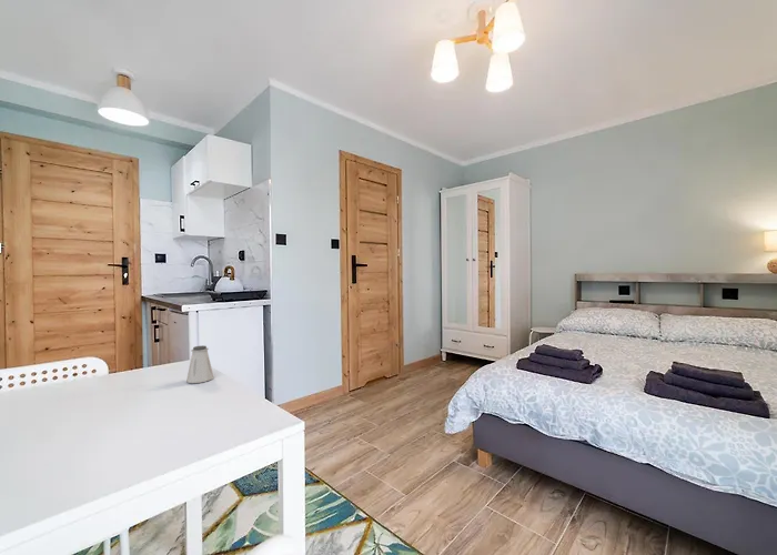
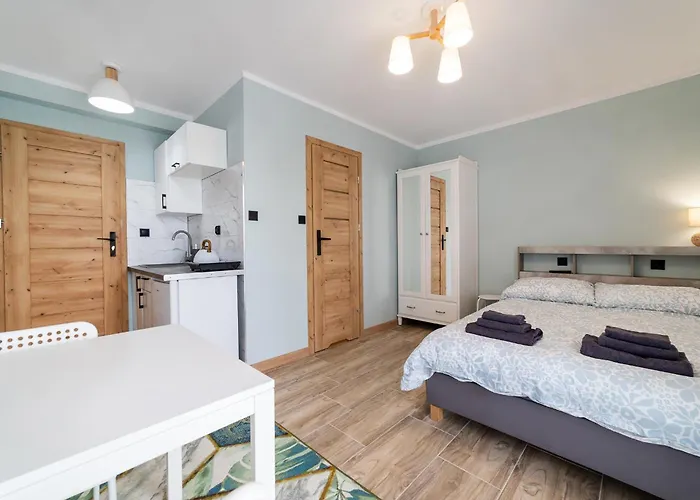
- saltshaker [185,345,214,384]
